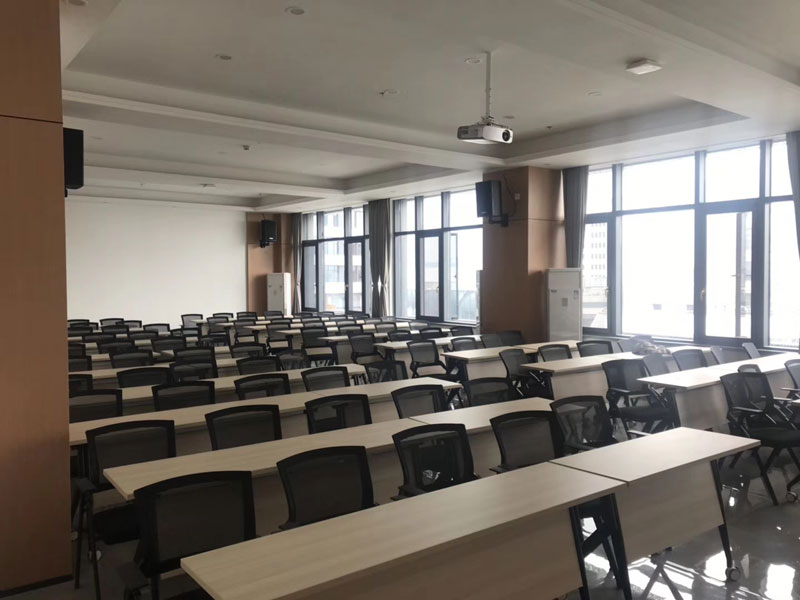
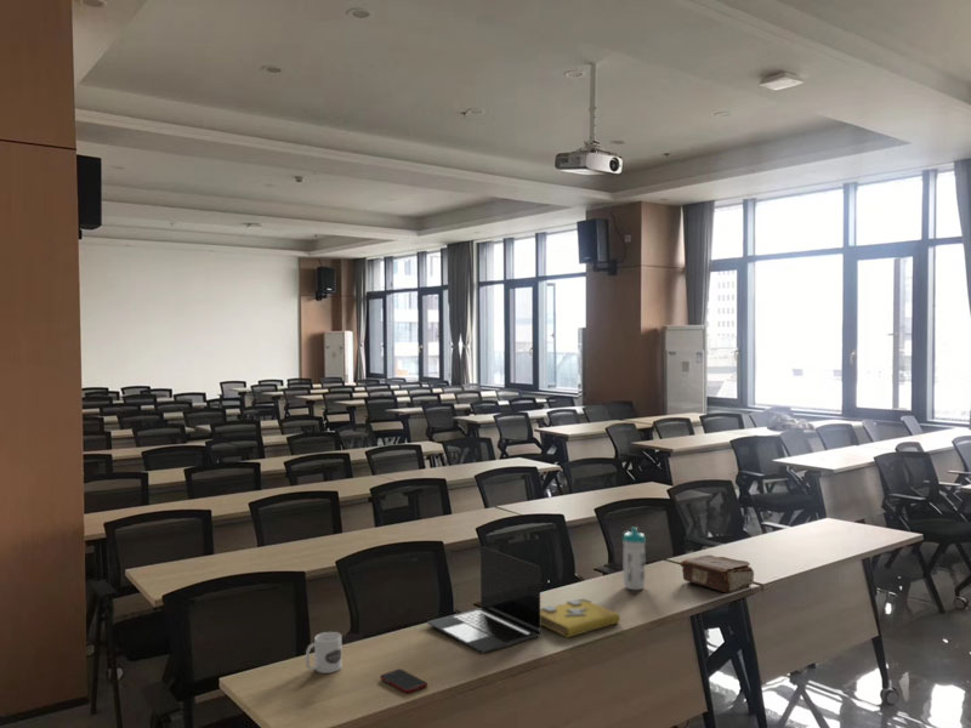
+ spell book [540,597,621,639]
+ cell phone [379,667,428,694]
+ laptop [426,546,541,654]
+ mug [305,631,343,675]
+ water bottle [621,527,647,591]
+ book [678,553,755,595]
